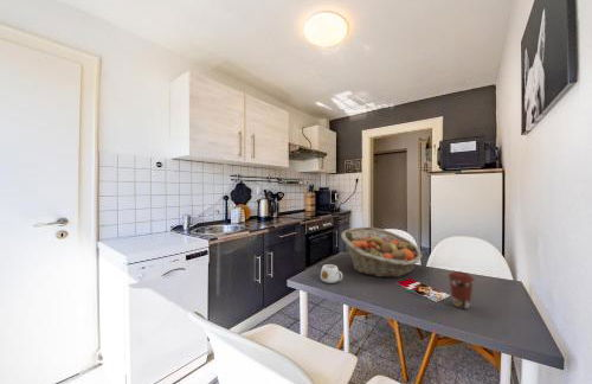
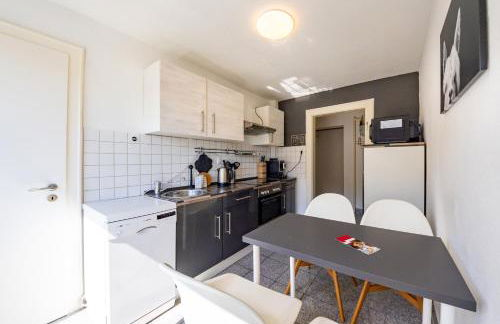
- mug [320,263,343,284]
- coffee cup [448,270,476,309]
- fruit basket [340,226,424,279]
